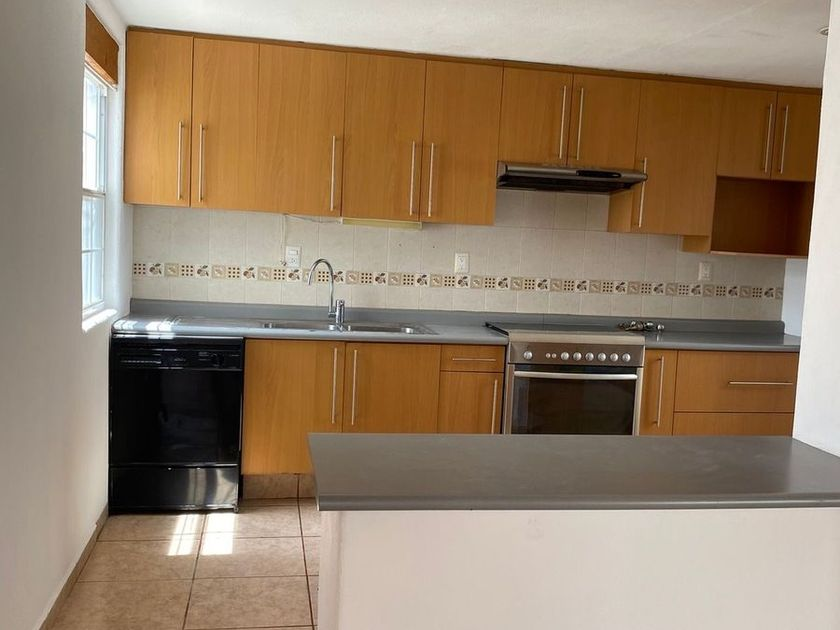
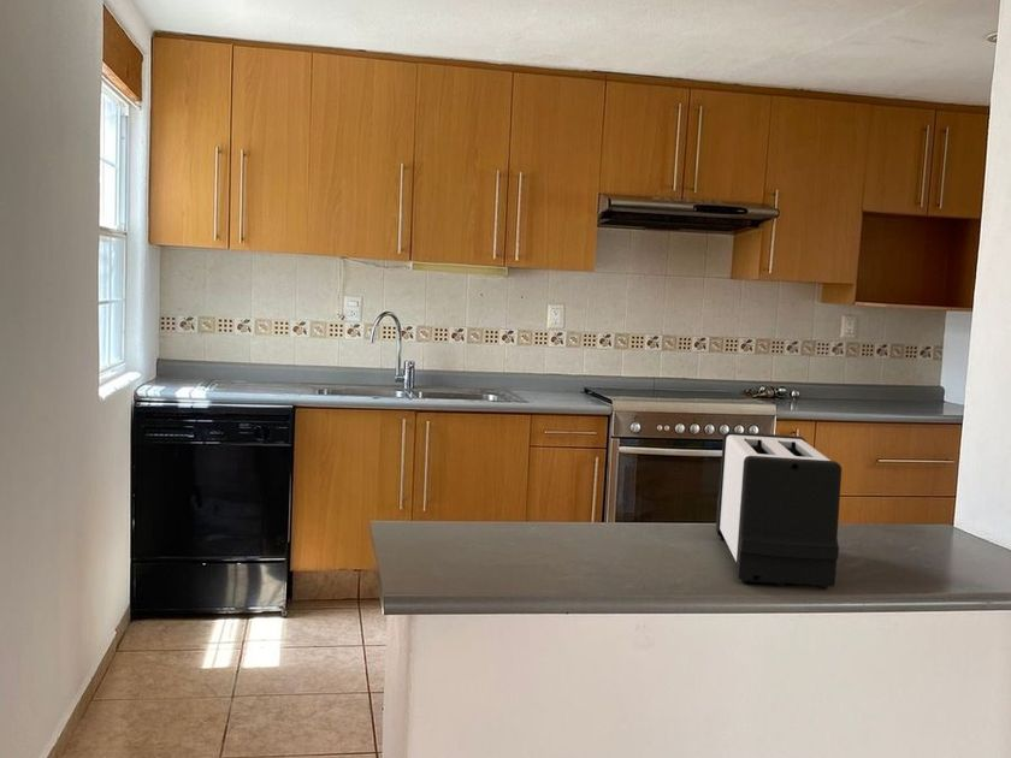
+ toaster [715,431,842,591]
